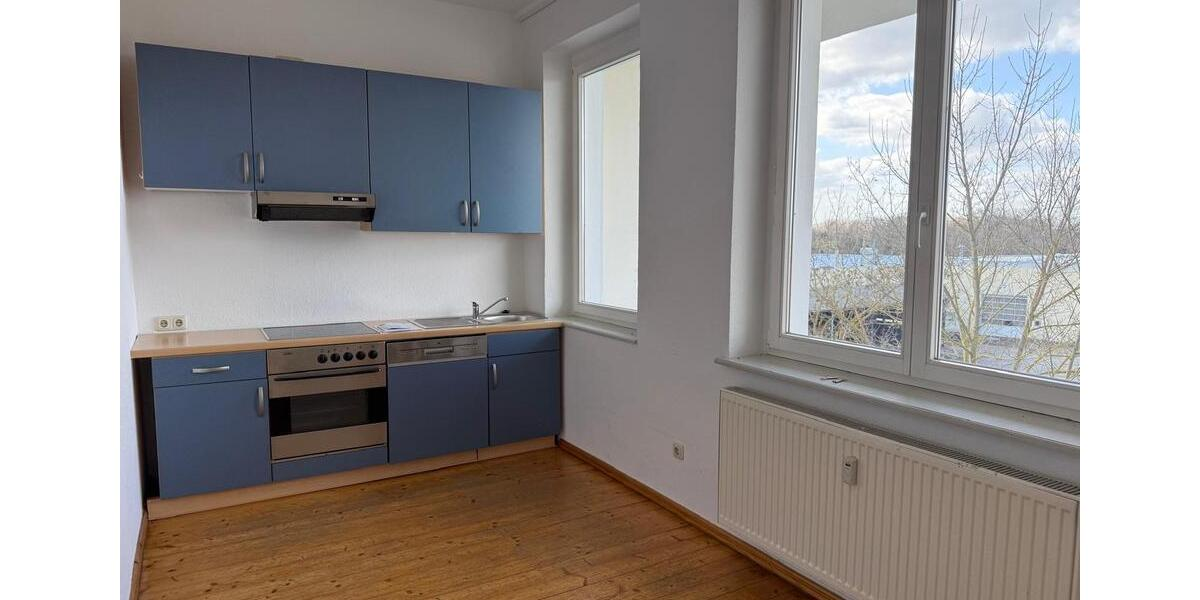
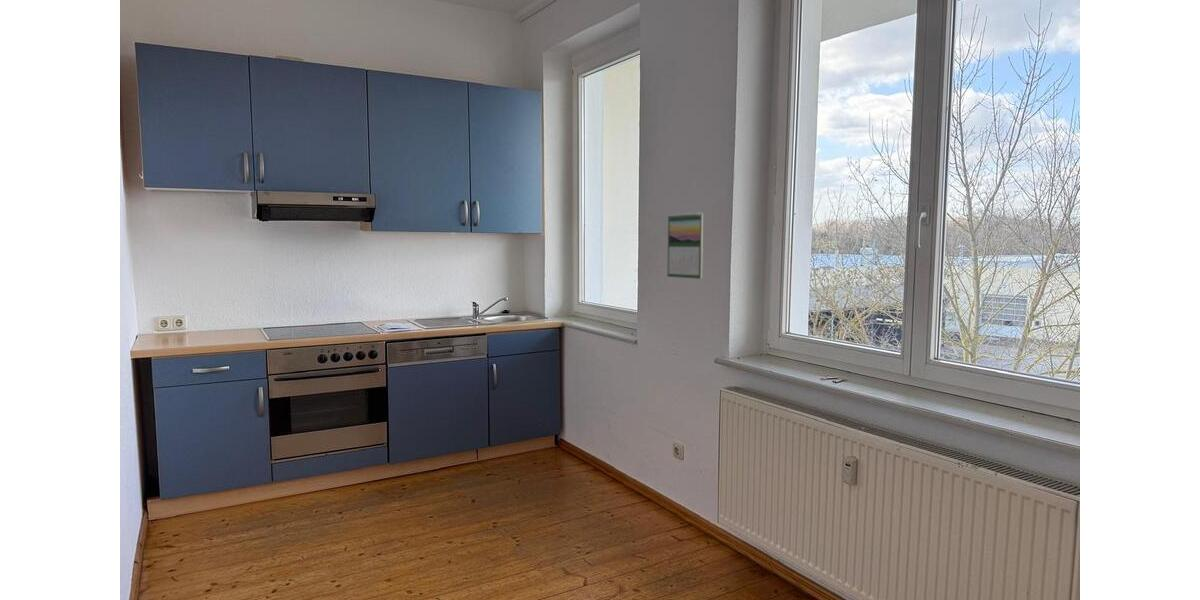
+ calendar [667,211,704,280]
